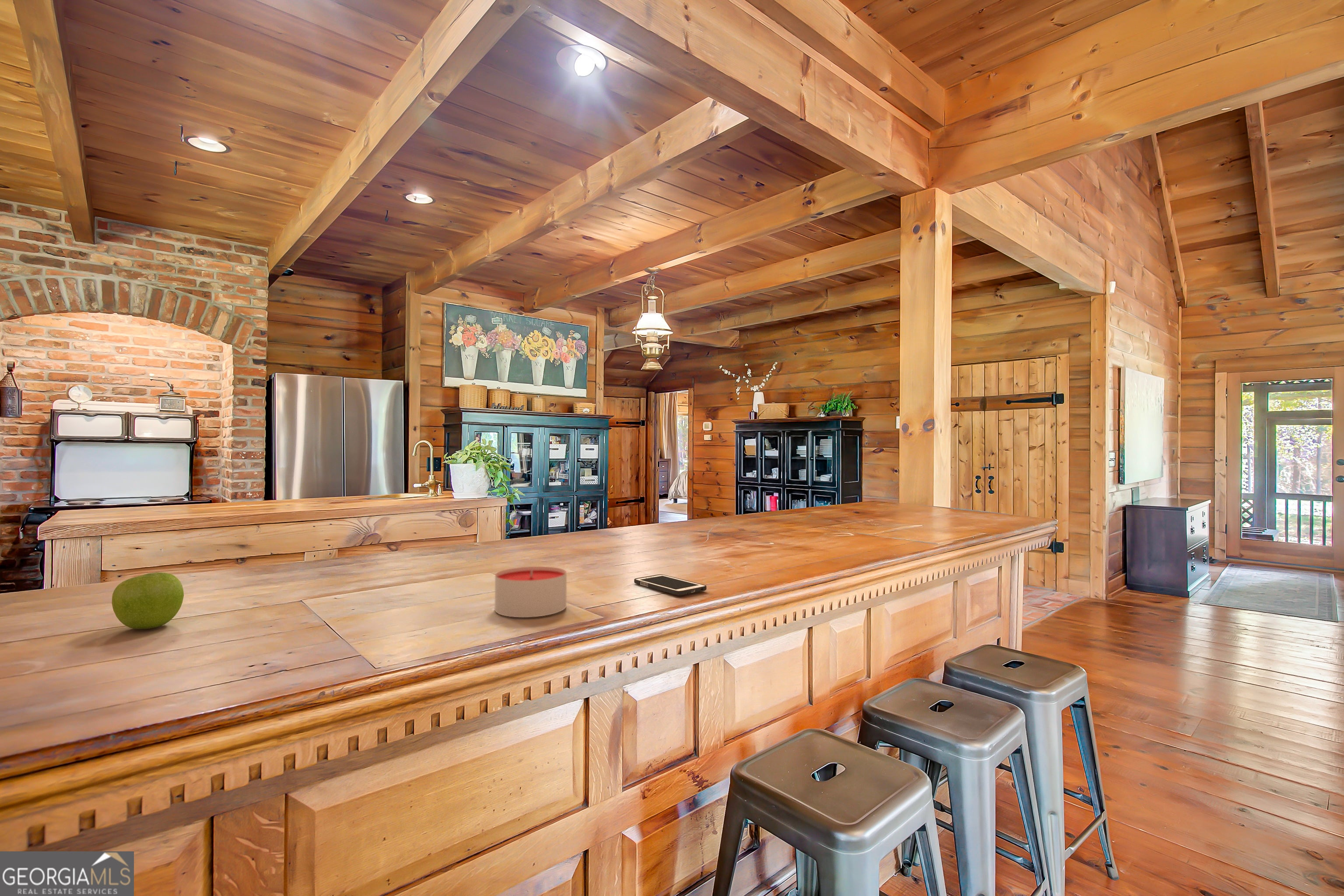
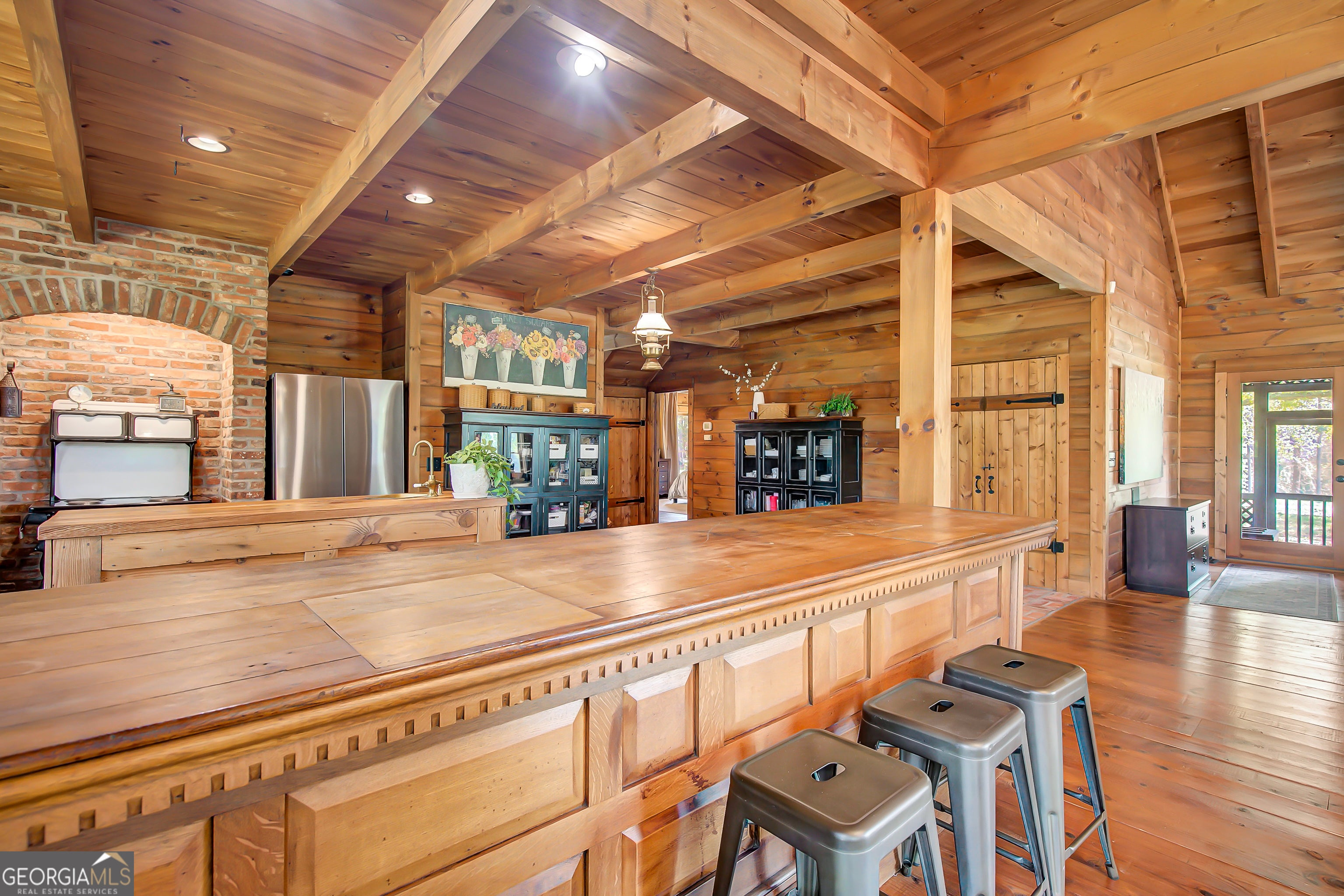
- cell phone [634,574,707,596]
- fruit [111,572,184,630]
- candle [495,566,567,618]
